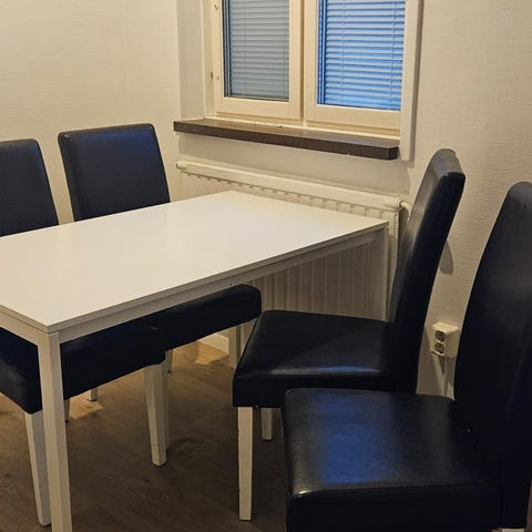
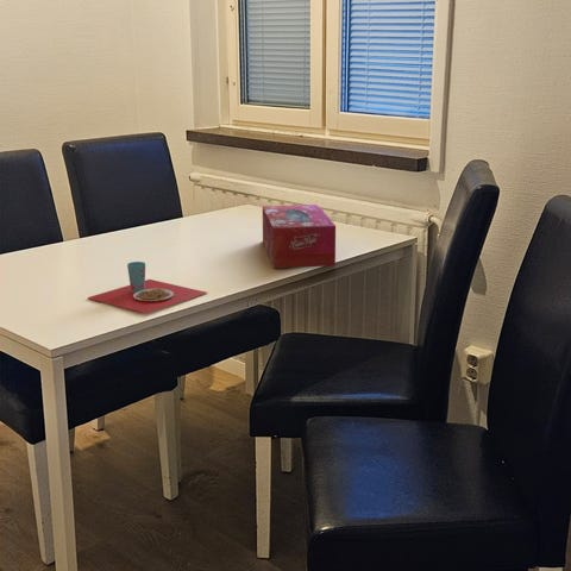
+ placemat [87,261,207,314]
+ tissue box [262,203,337,269]
